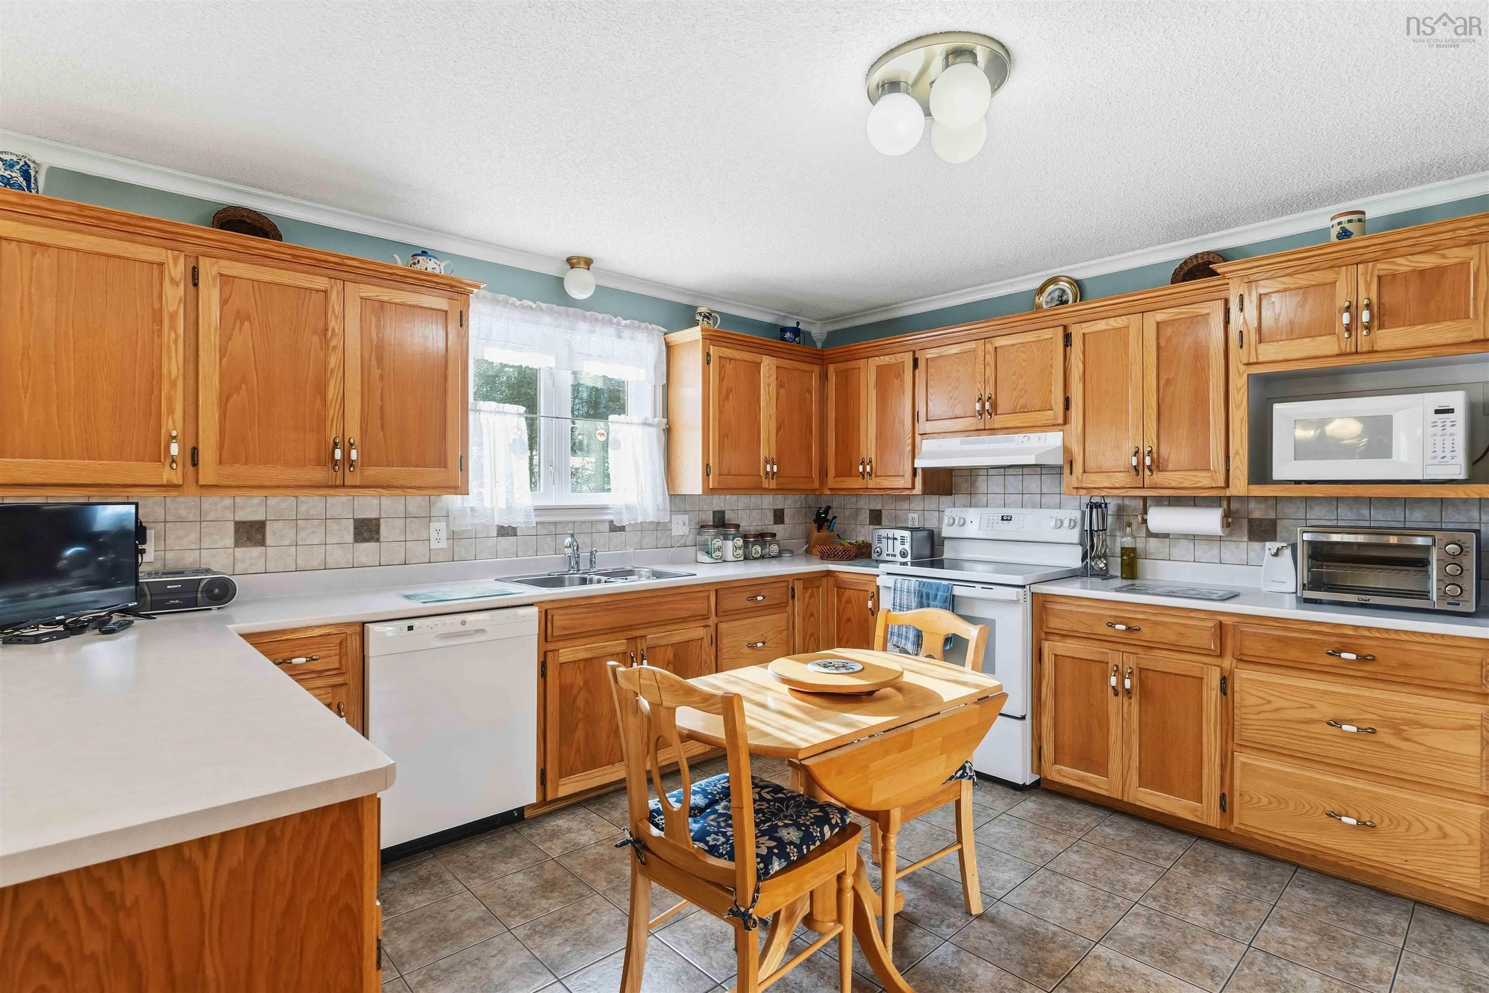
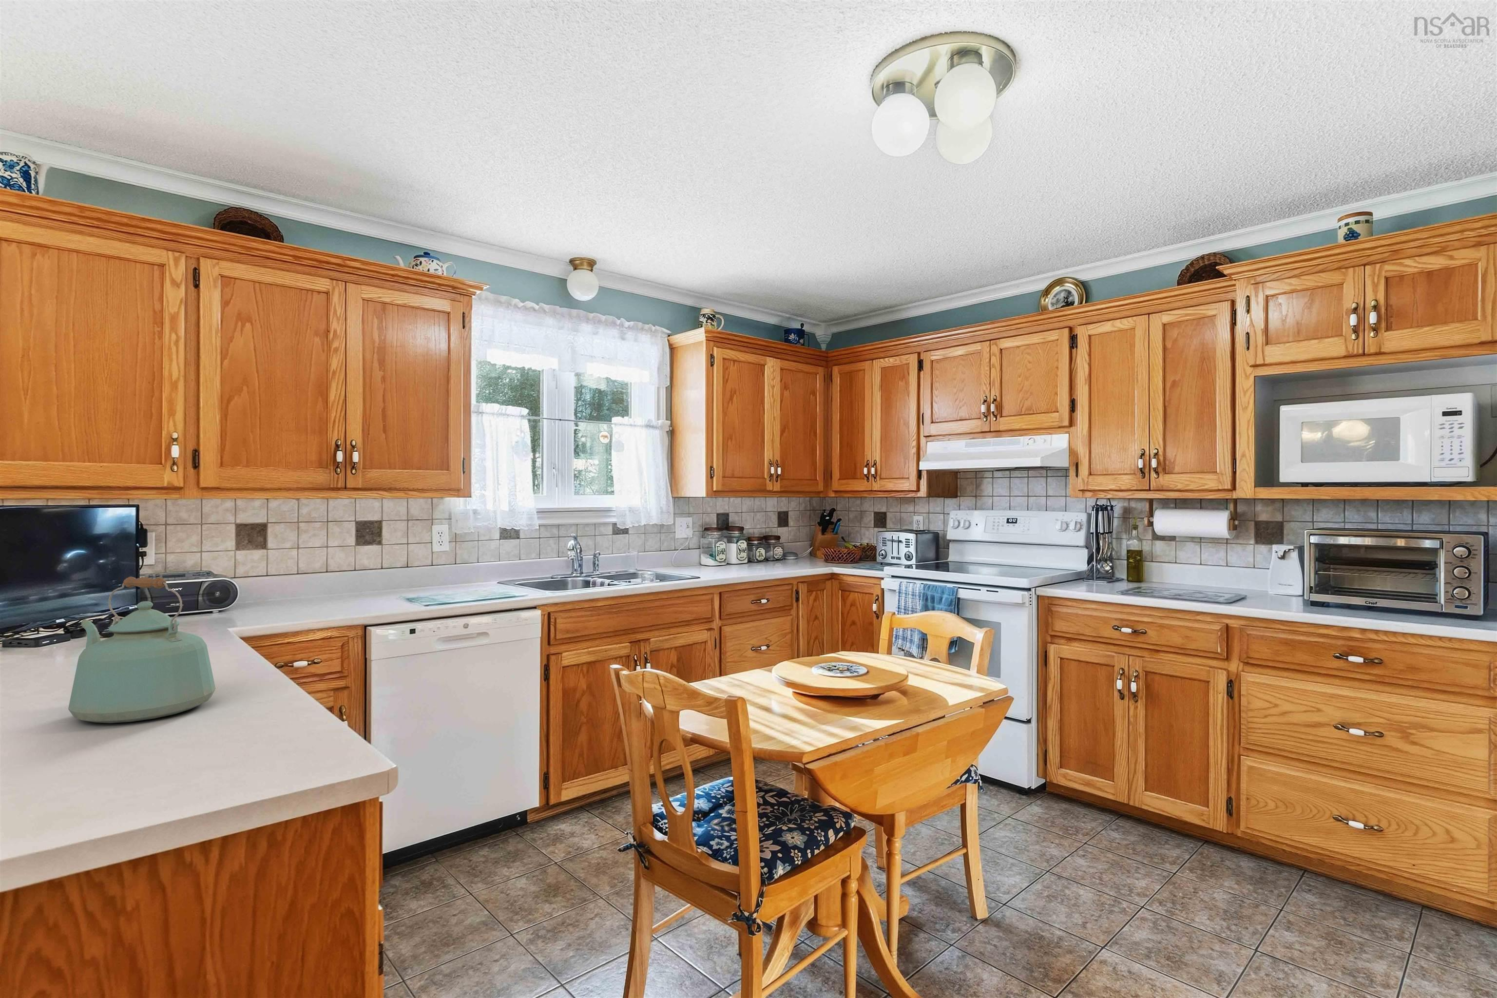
+ kettle [68,576,216,724]
